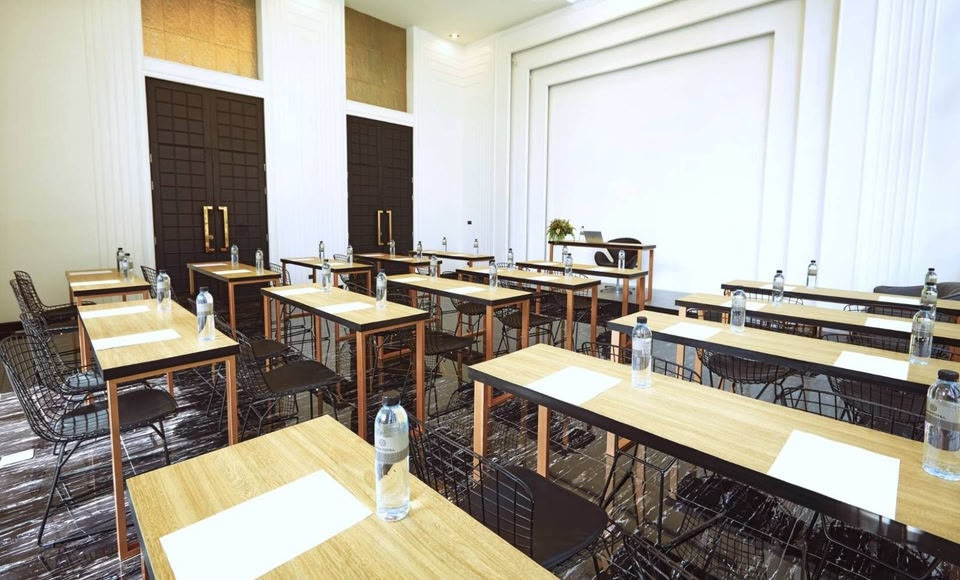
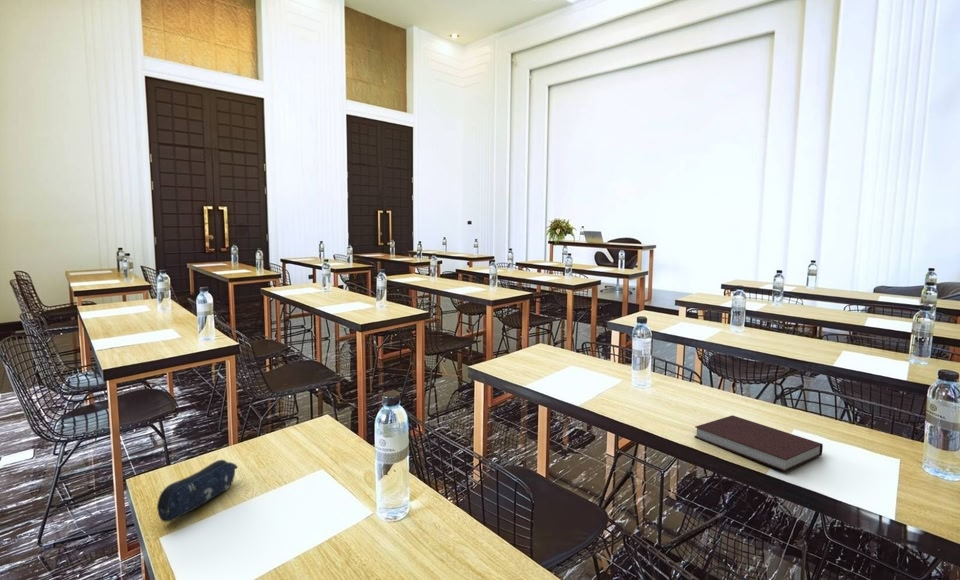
+ pencil case [156,459,238,523]
+ notebook [693,414,824,472]
